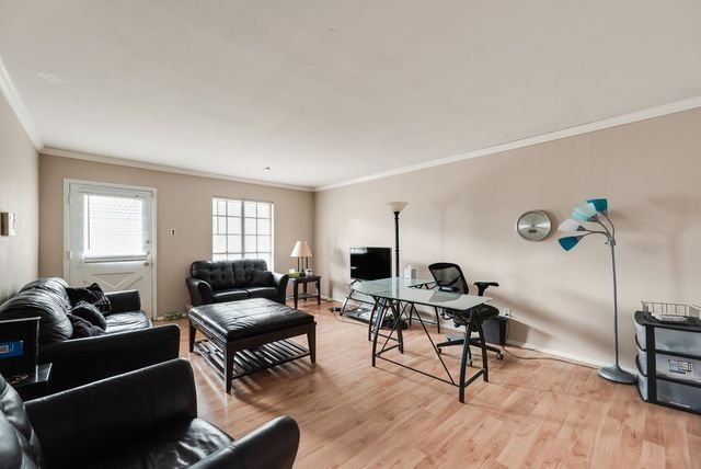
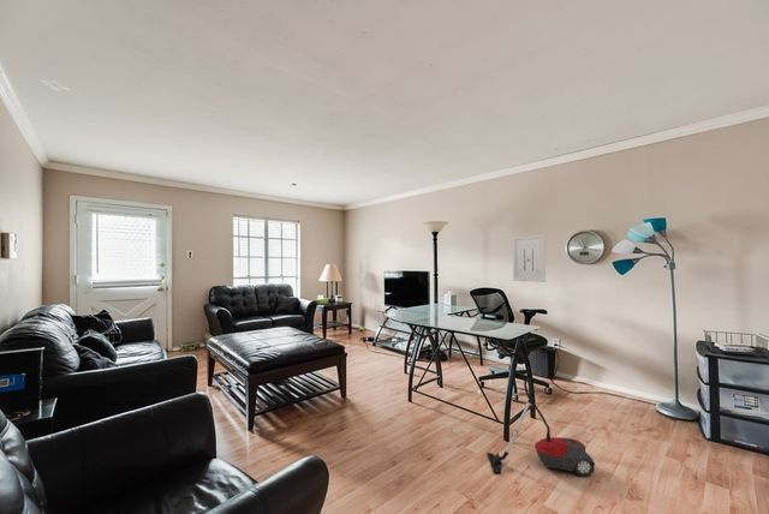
+ vacuum cleaner [485,377,596,478]
+ wall art [512,234,547,283]
